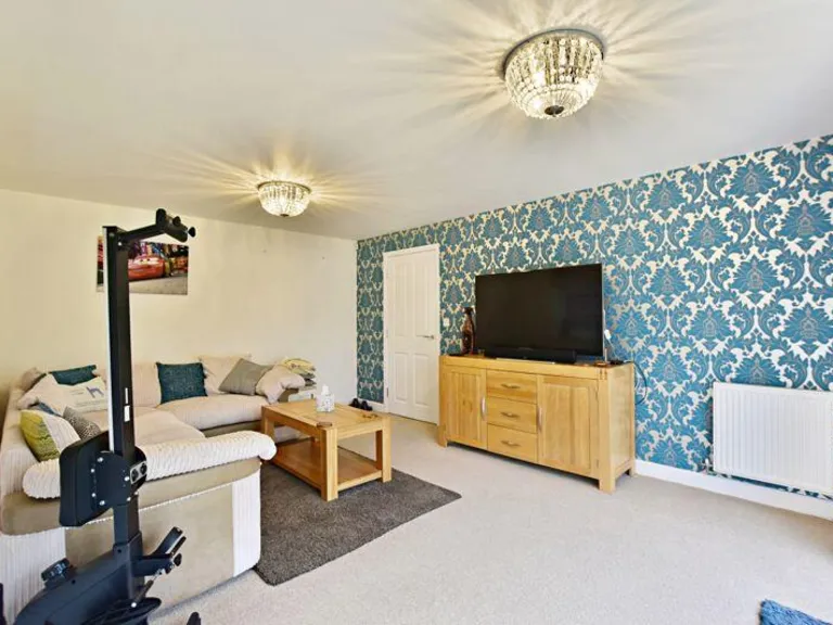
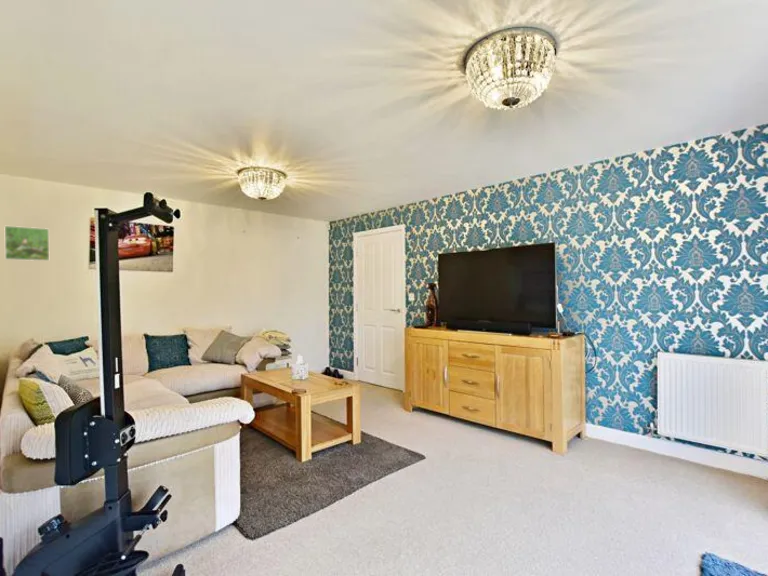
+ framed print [3,225,50,262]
